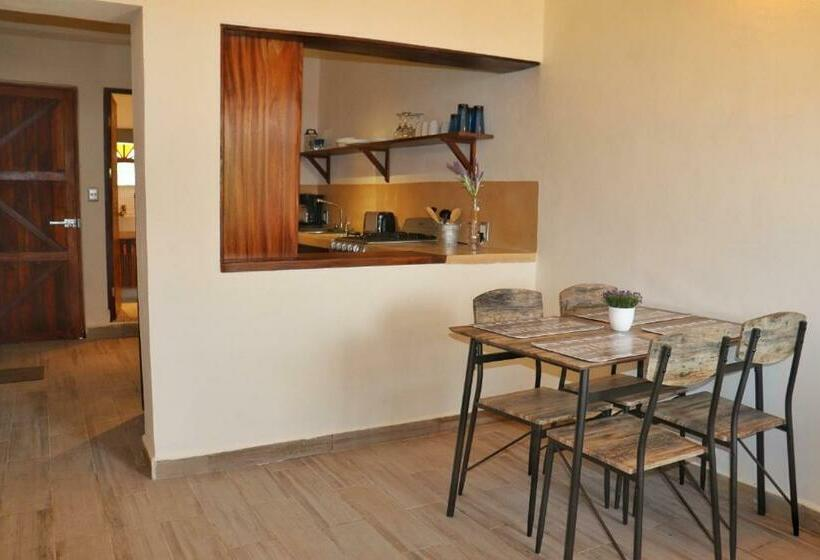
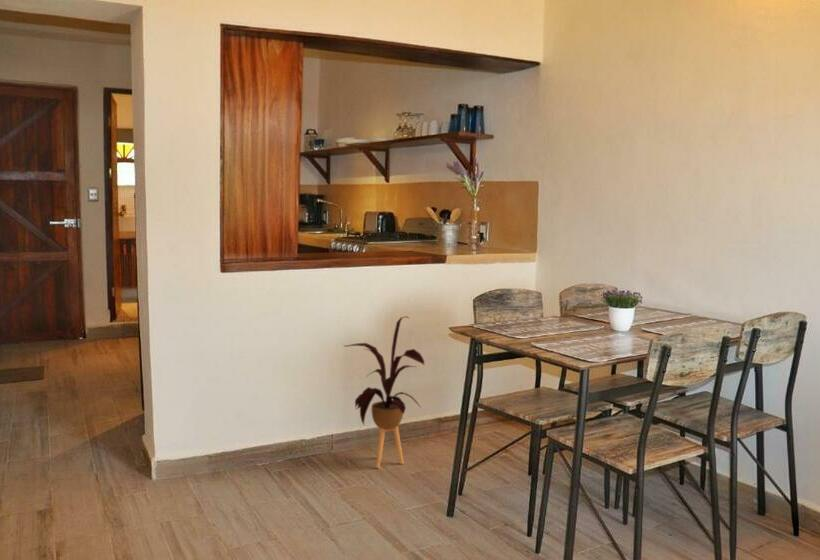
+ house plant [343,315,425,469]
